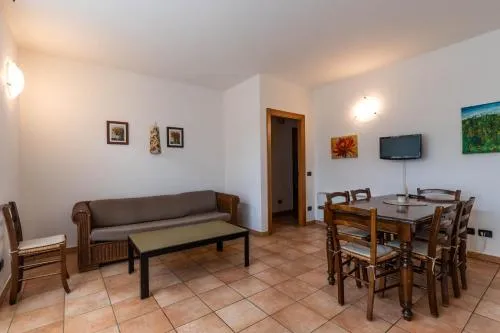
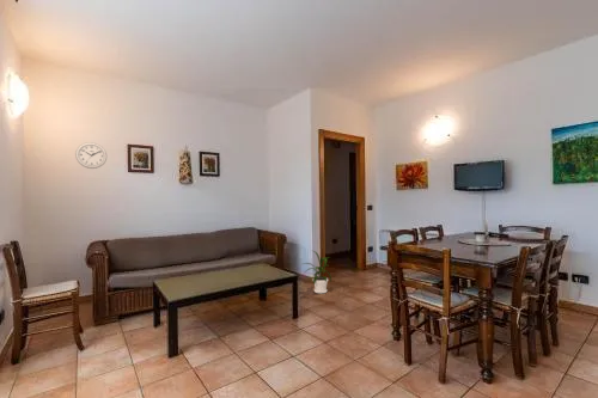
+ house plant [303,249,332,295]
+ wall clock [74,141,108,170]
